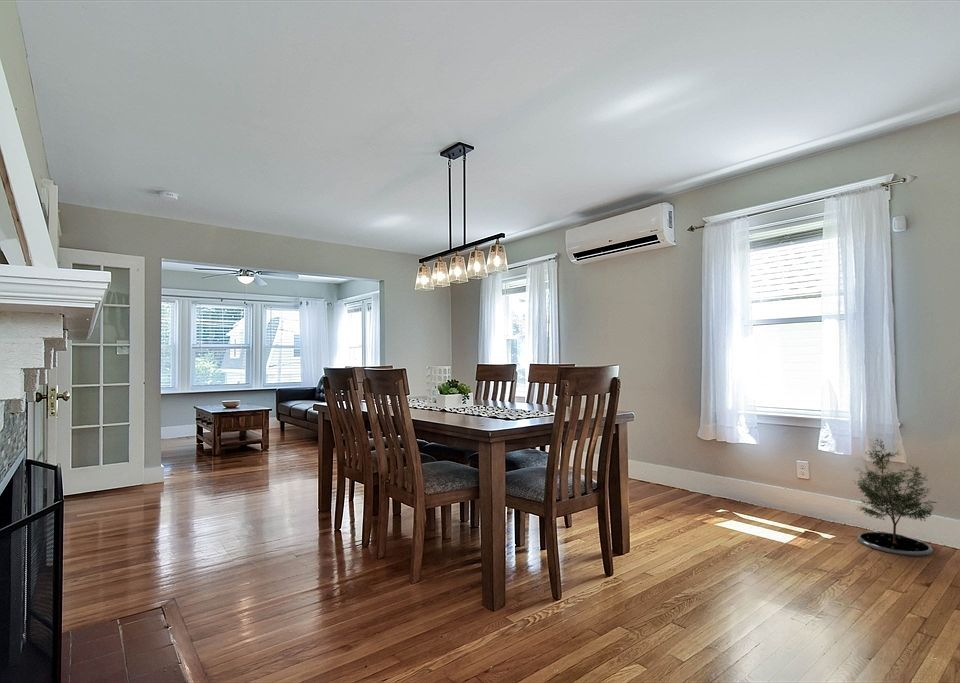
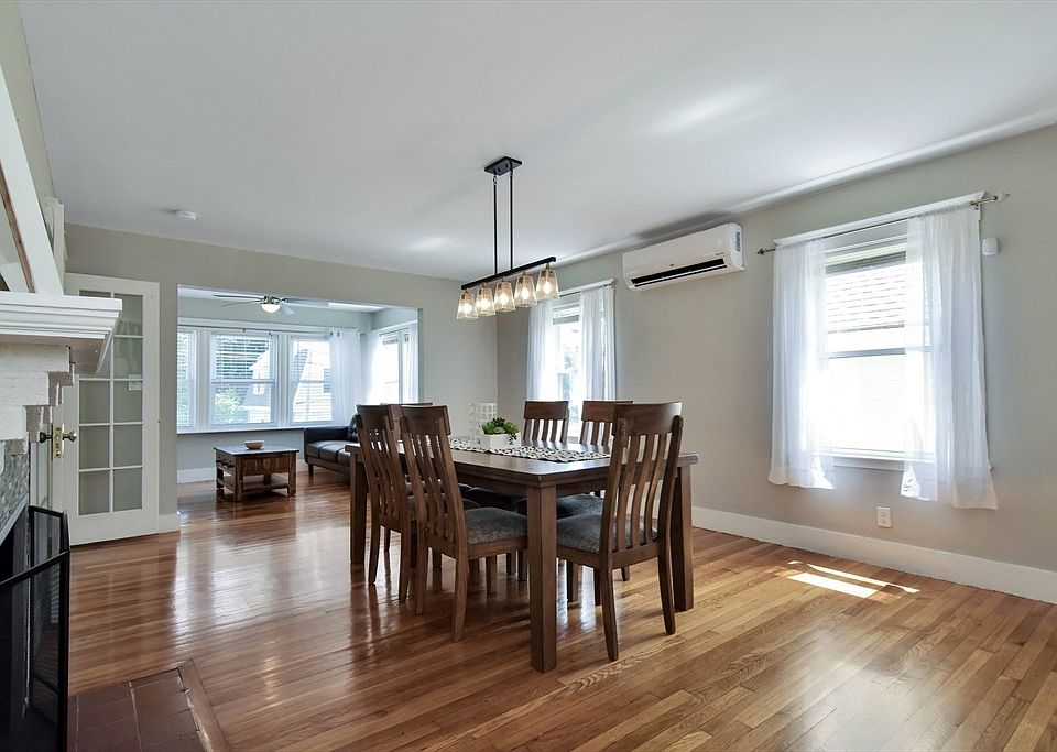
- potted tree [852,438,938,557]
